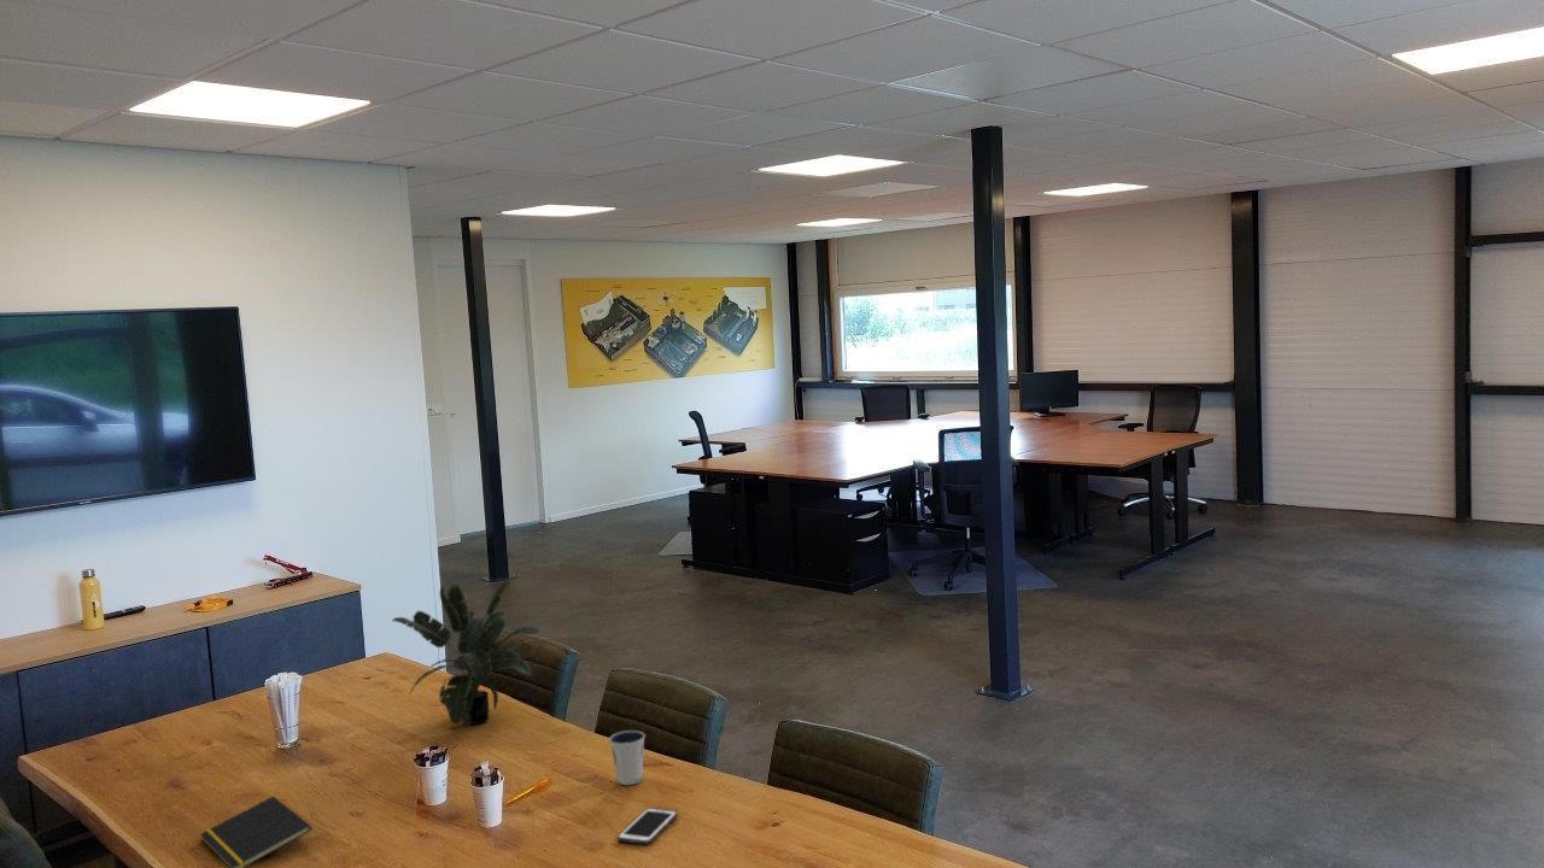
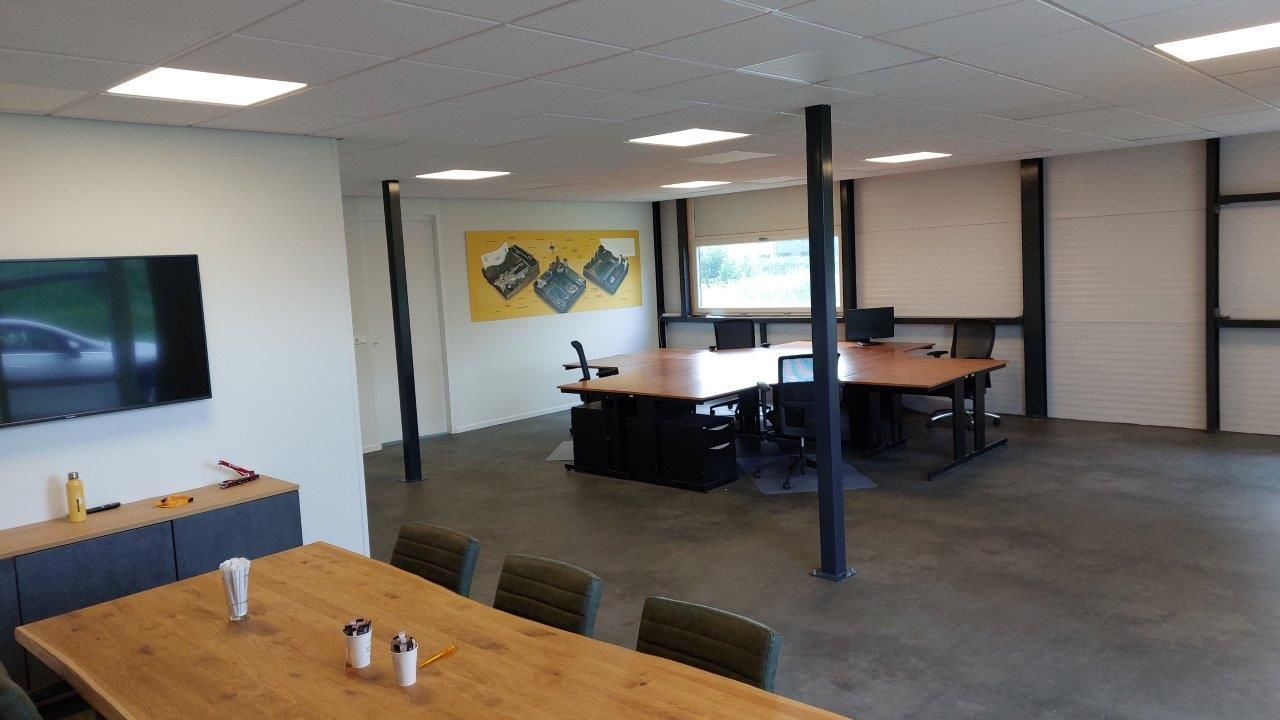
- potted plant [391,579,540,728]
- dixie cup [608,729,647,786]
- notepad [199,794,312,868]
- cell phone [616,807,678,846]
